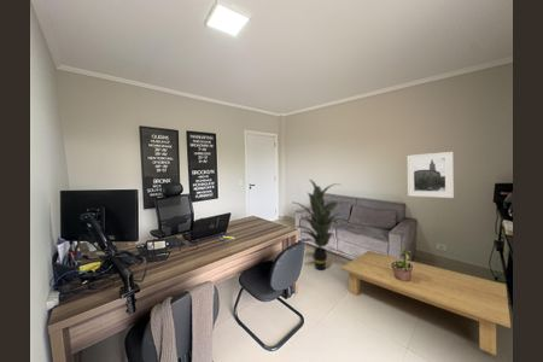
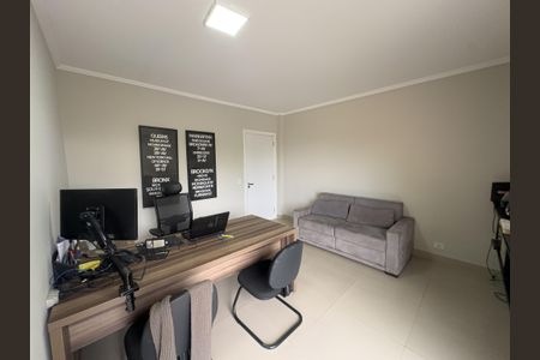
- indoor plant [293,179,344,270]
- coffee table [340,250,512,356]
- potted plant [391,246,413,281]
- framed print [407,151,455,199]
